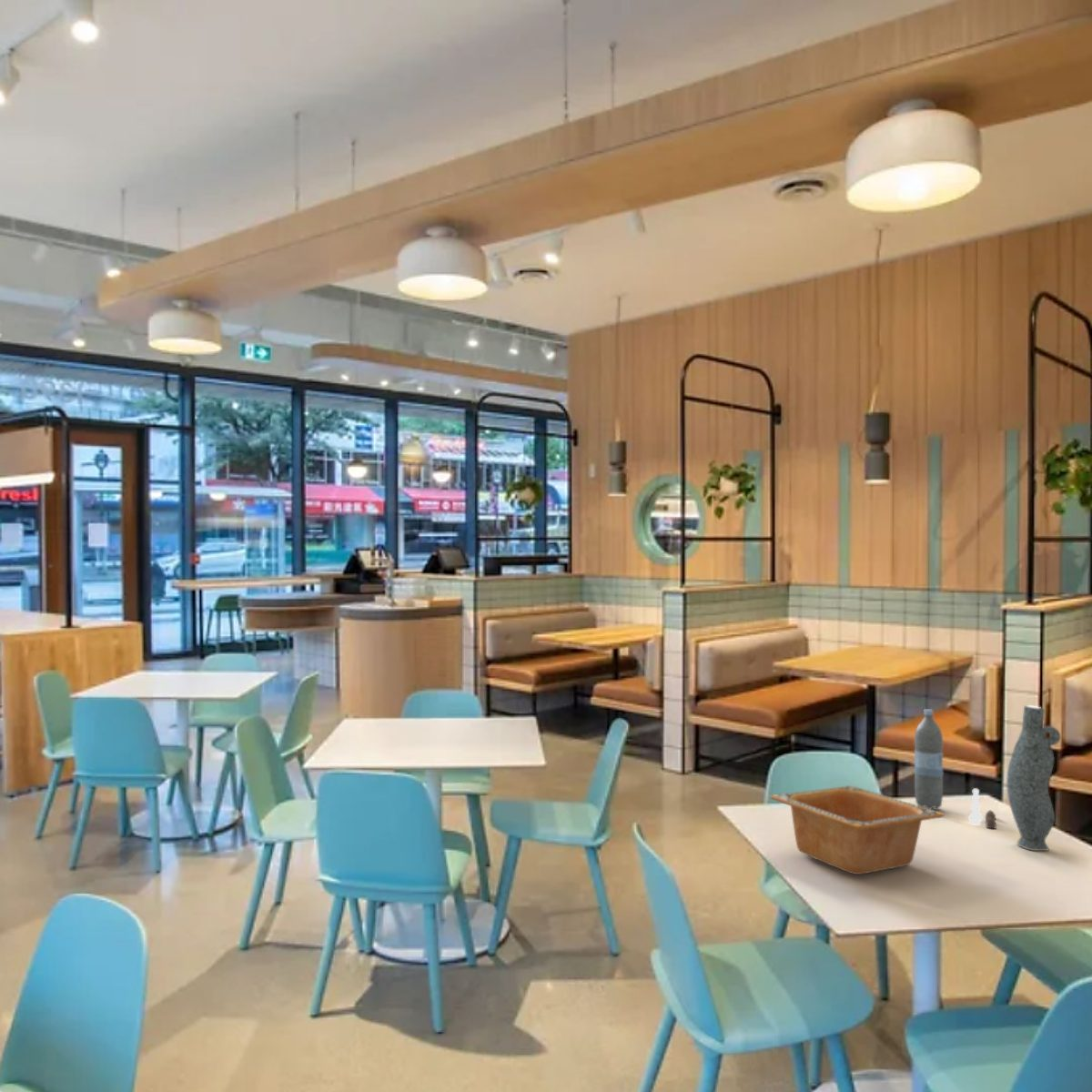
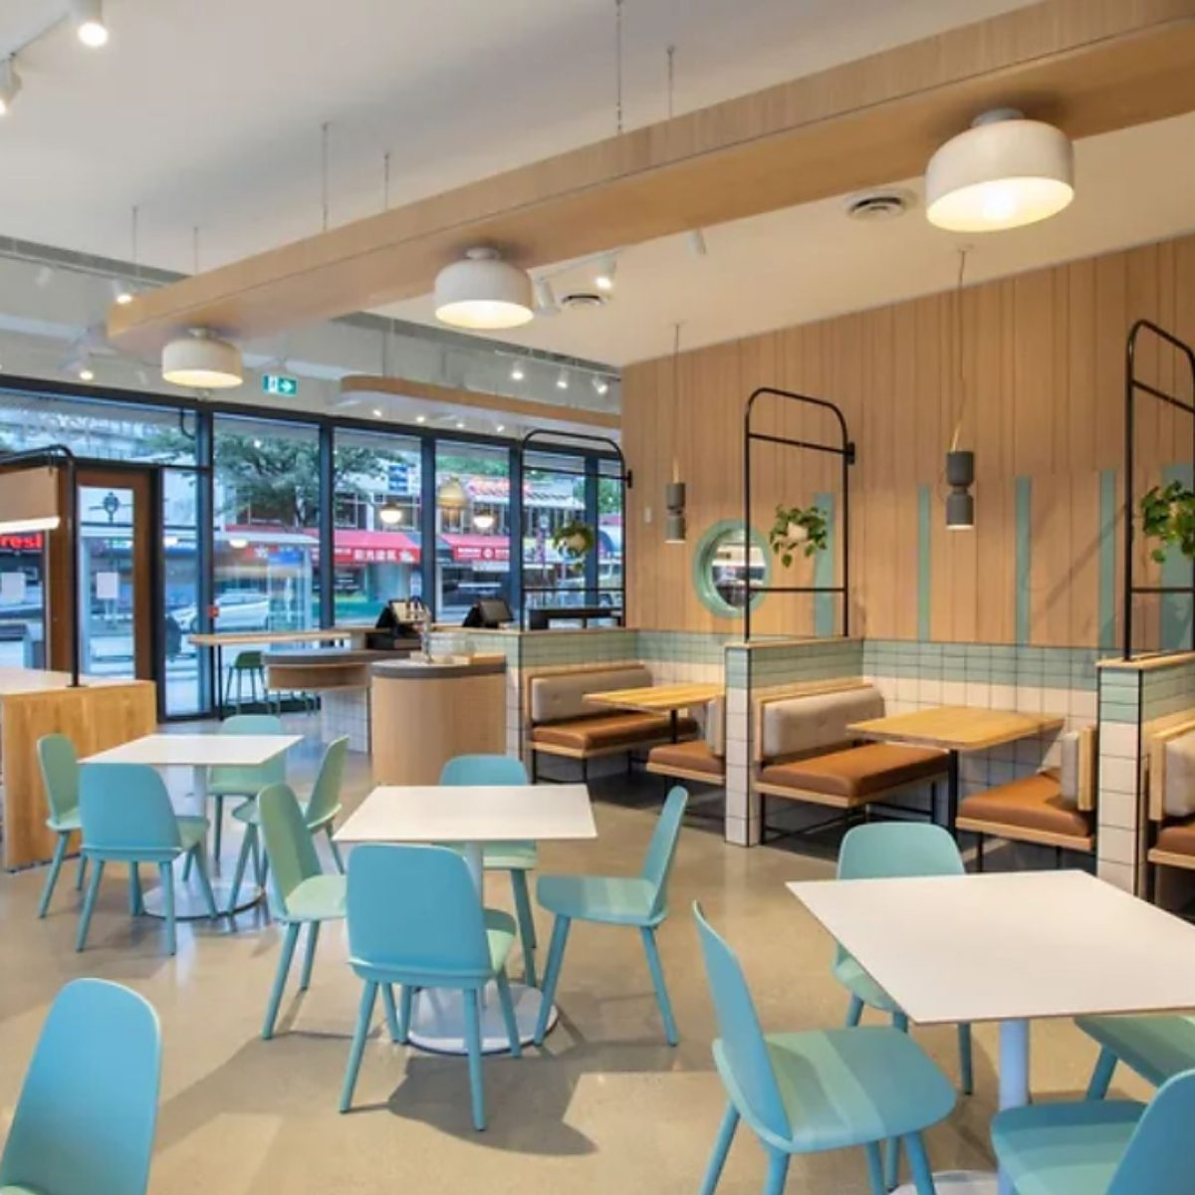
- salt and pepper shaker set [968,787,997,830]
- water bottle [914,708,944,810]
- serving bowl [769,784,945,875]
- vase [1006,704,1062,852]
